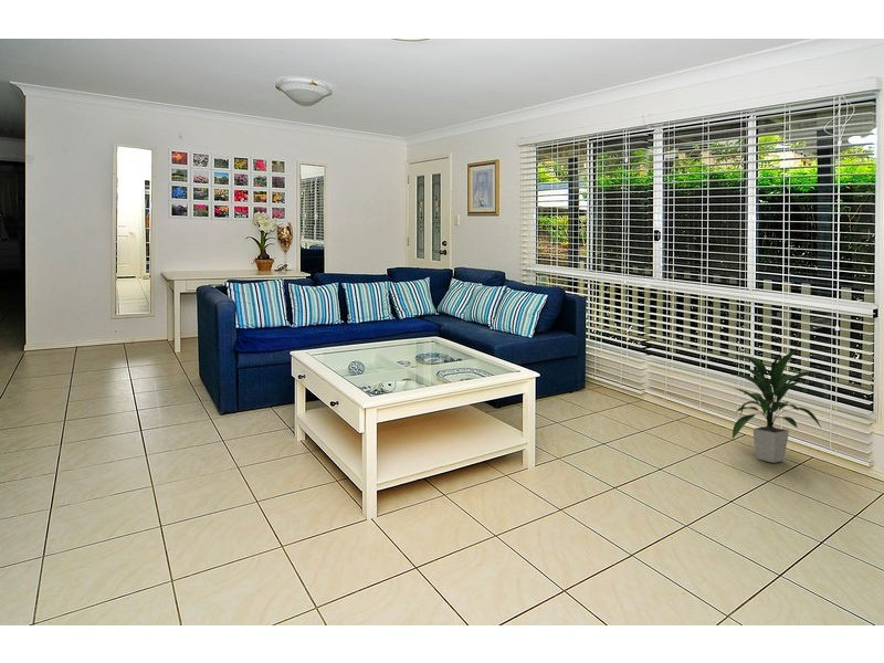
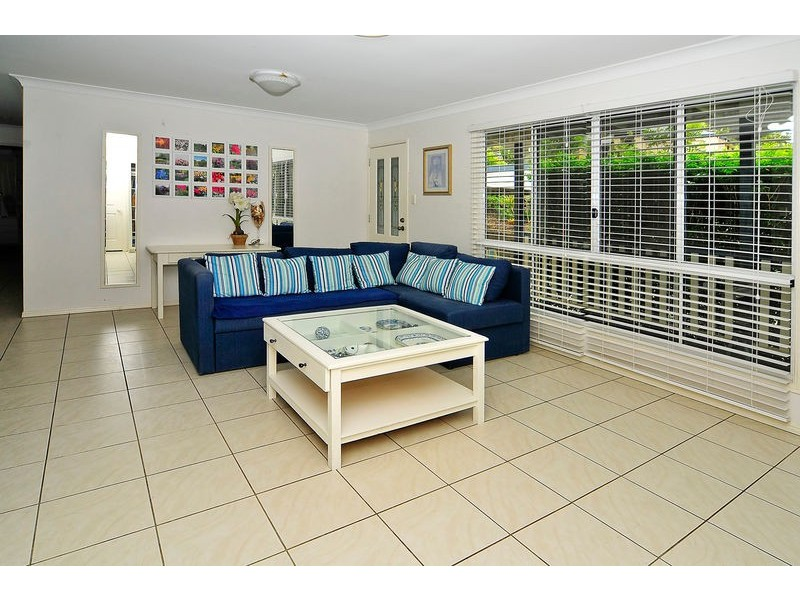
- indoor plant [729,347,823,464]
